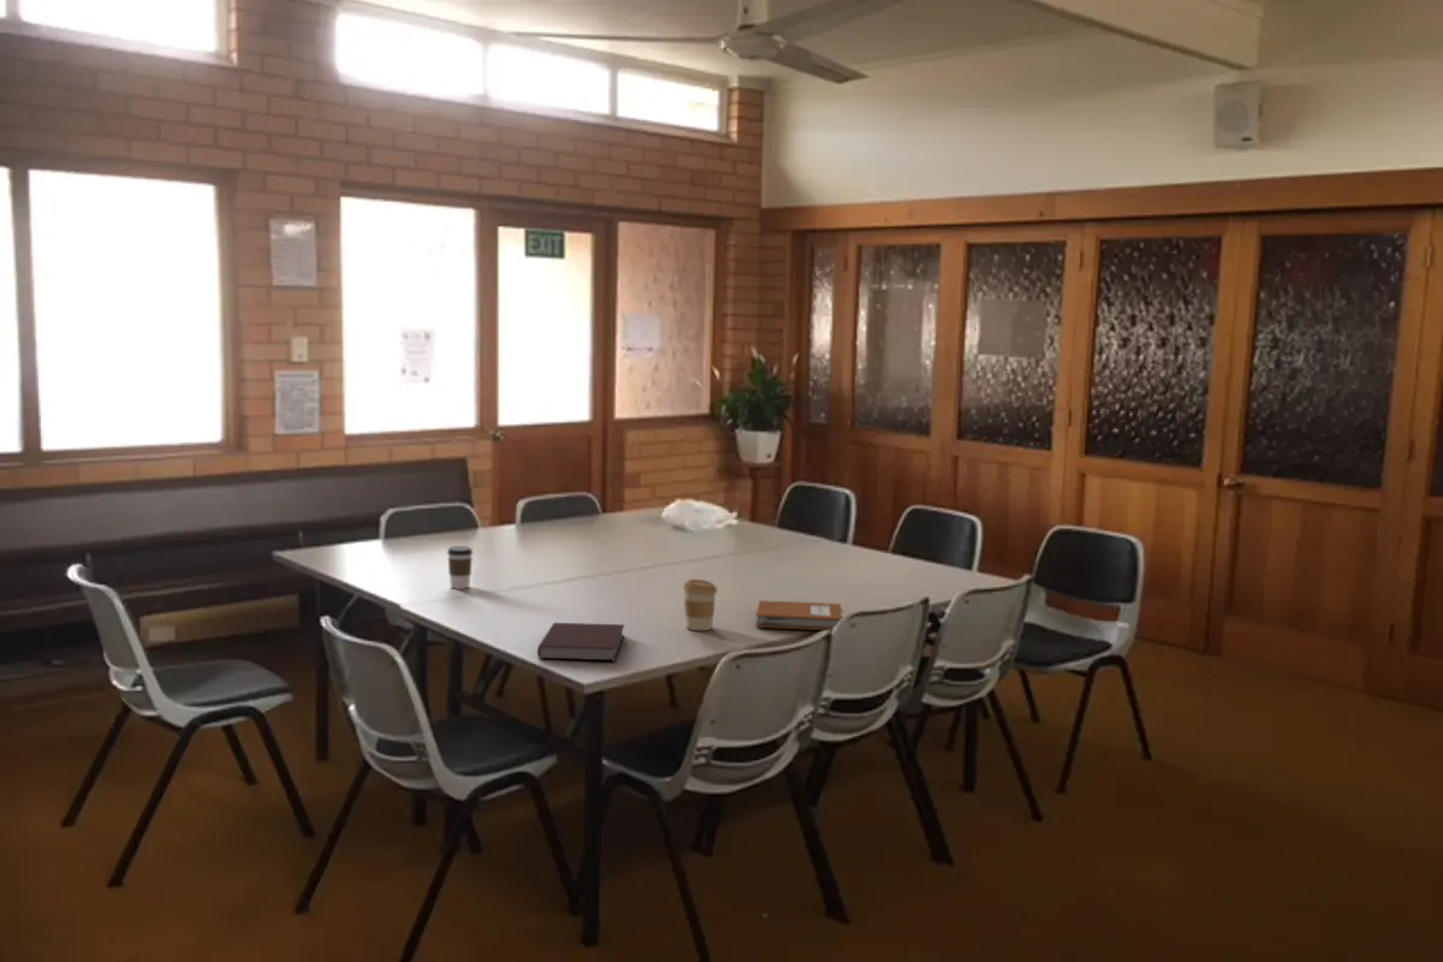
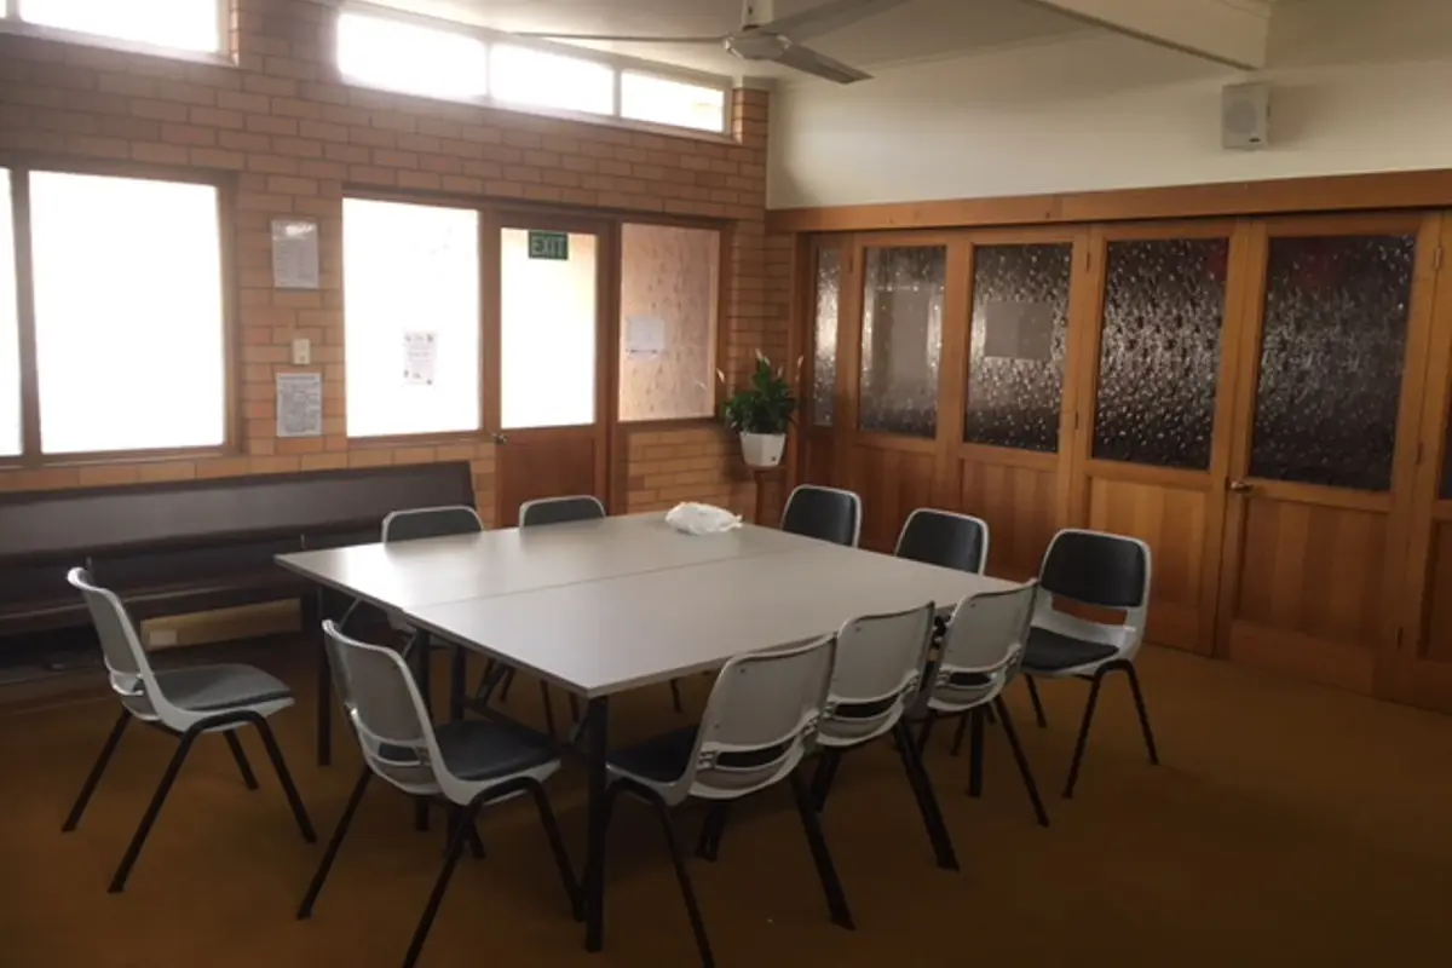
- coffee cup [446,545,474,590]
- notebook [536,622,625,661]
- notebook [754,599,847,631]
- coffee cup [682,578,718,631]
